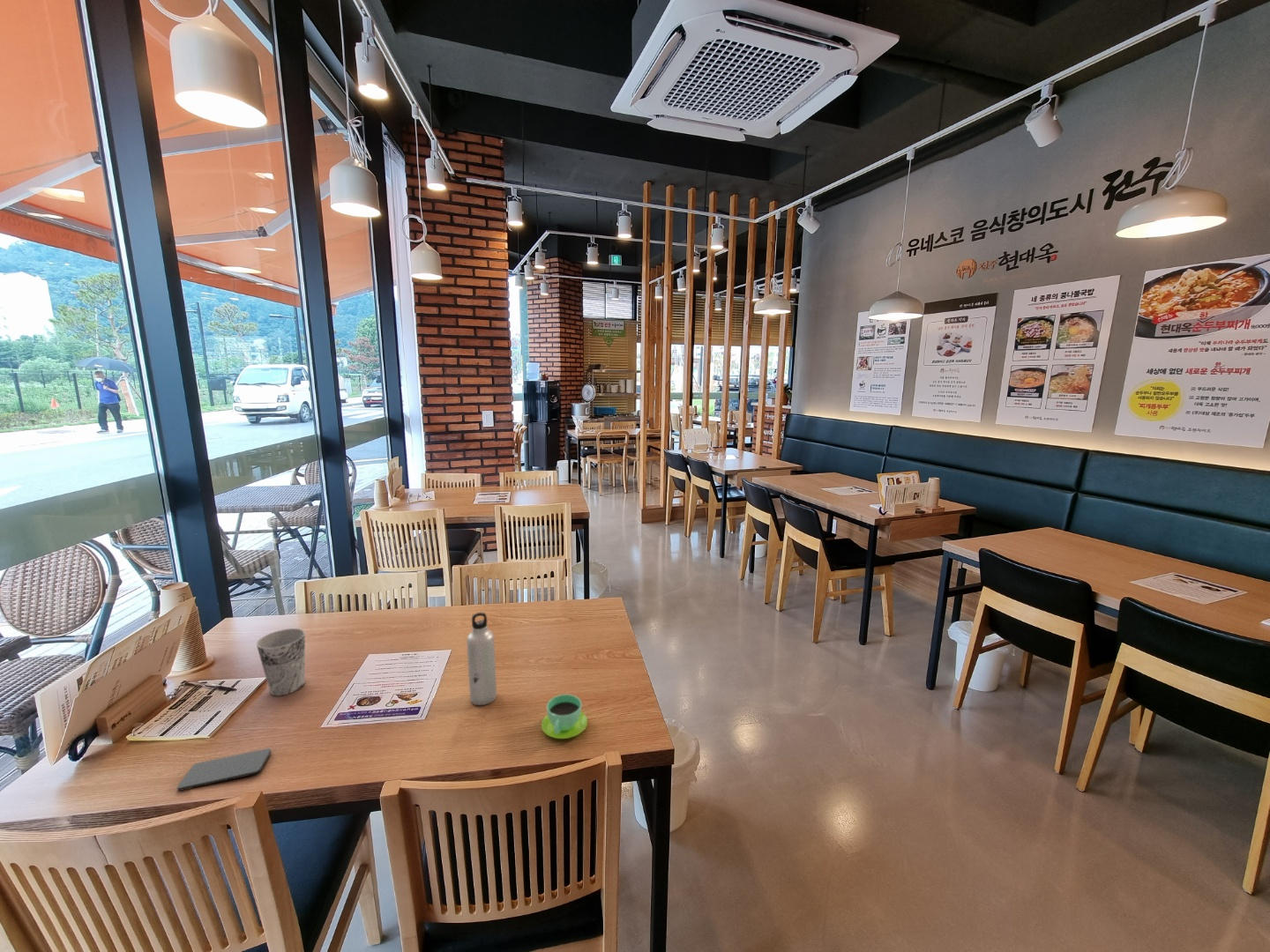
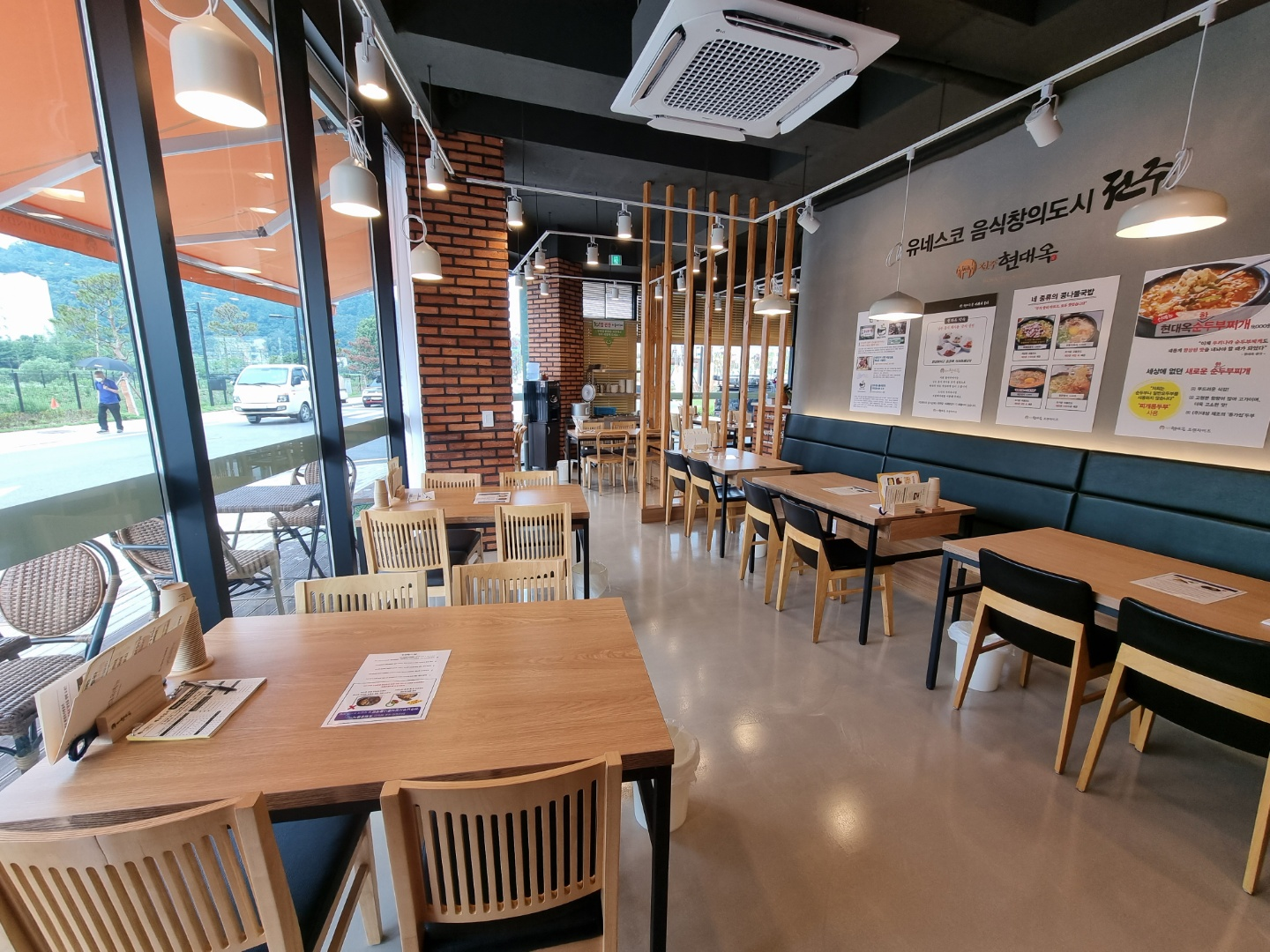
- cup [541,694,588,740]
- water bottle [466,612,497,706]
- cup [256,628,306,696]
- smartphone [176,747,273,792]
